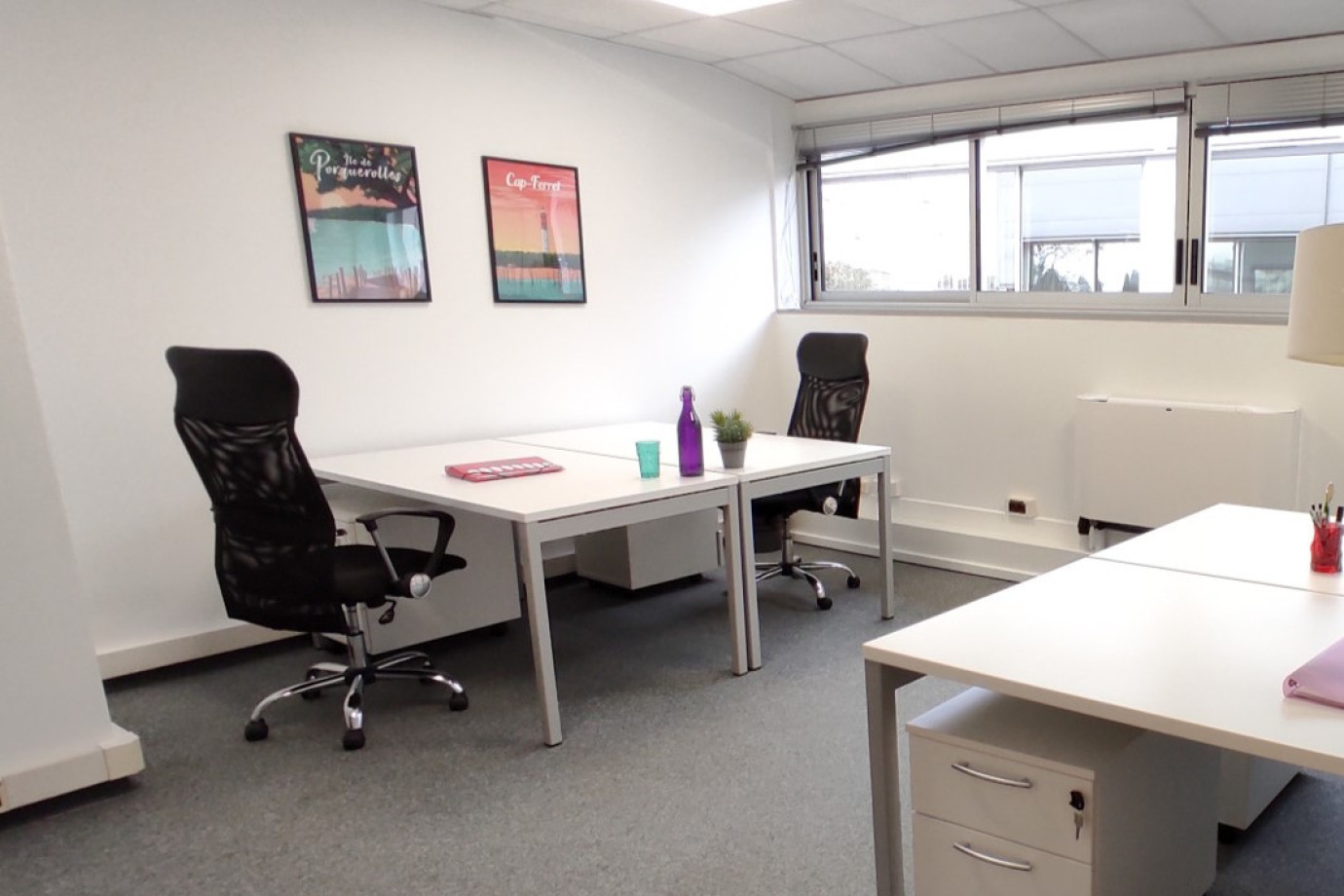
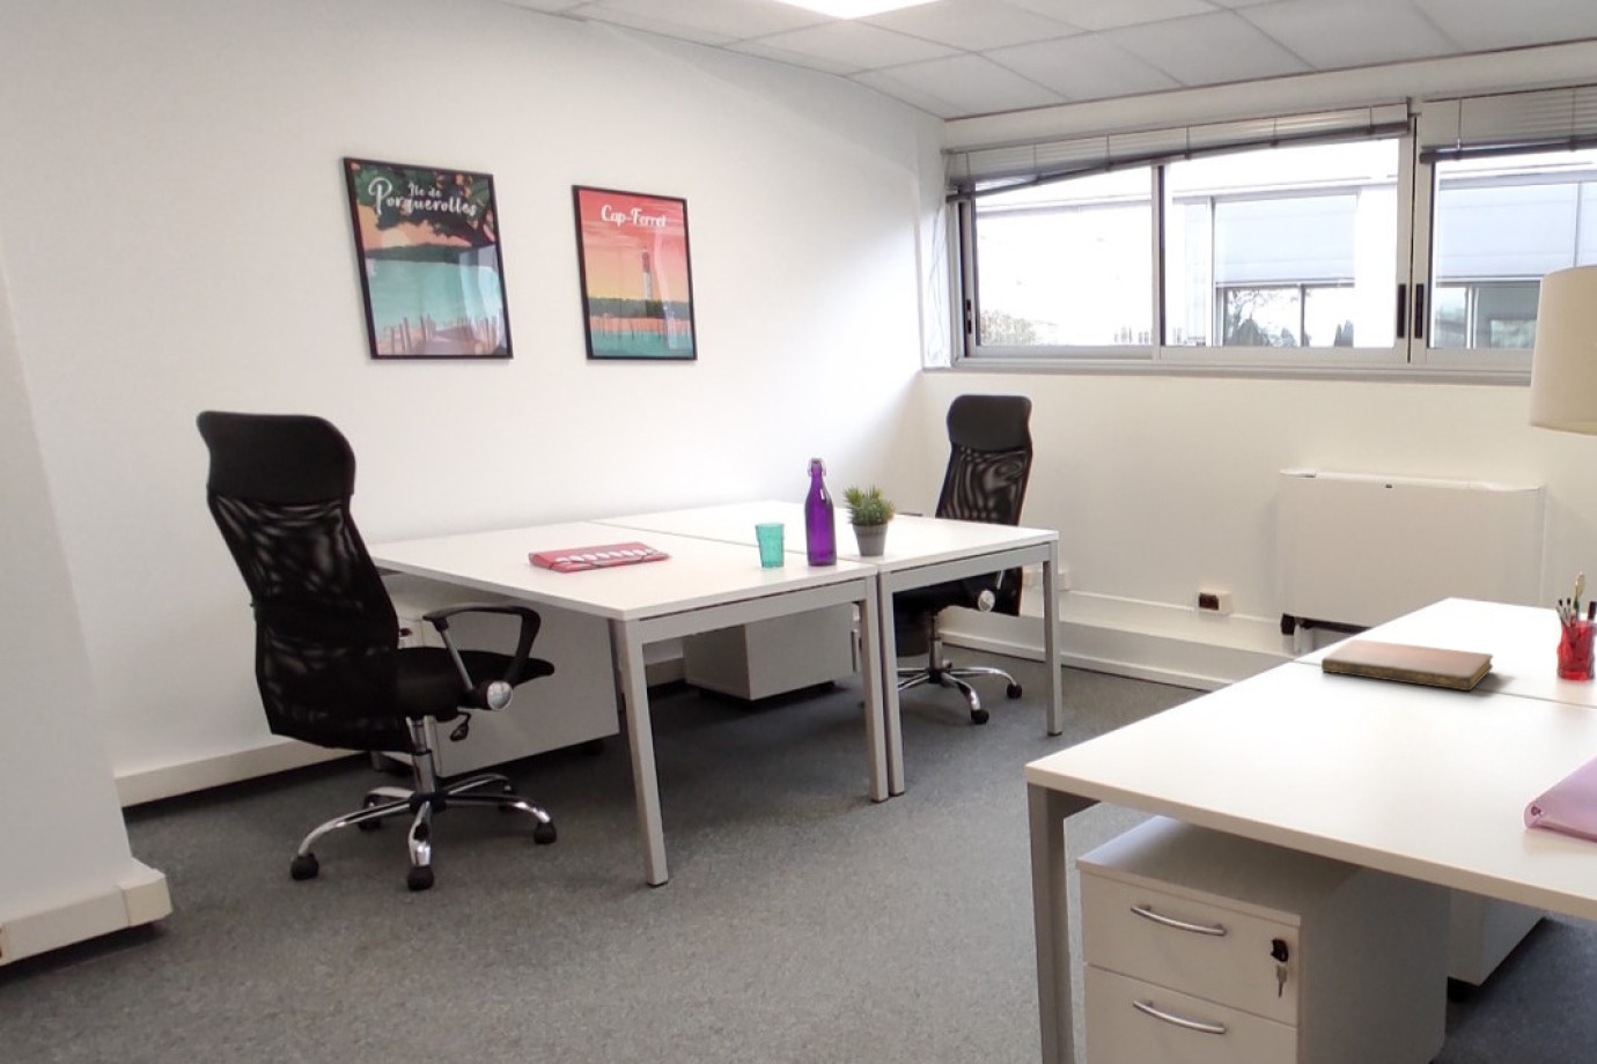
+ notebook [1320,639,1494,691]
